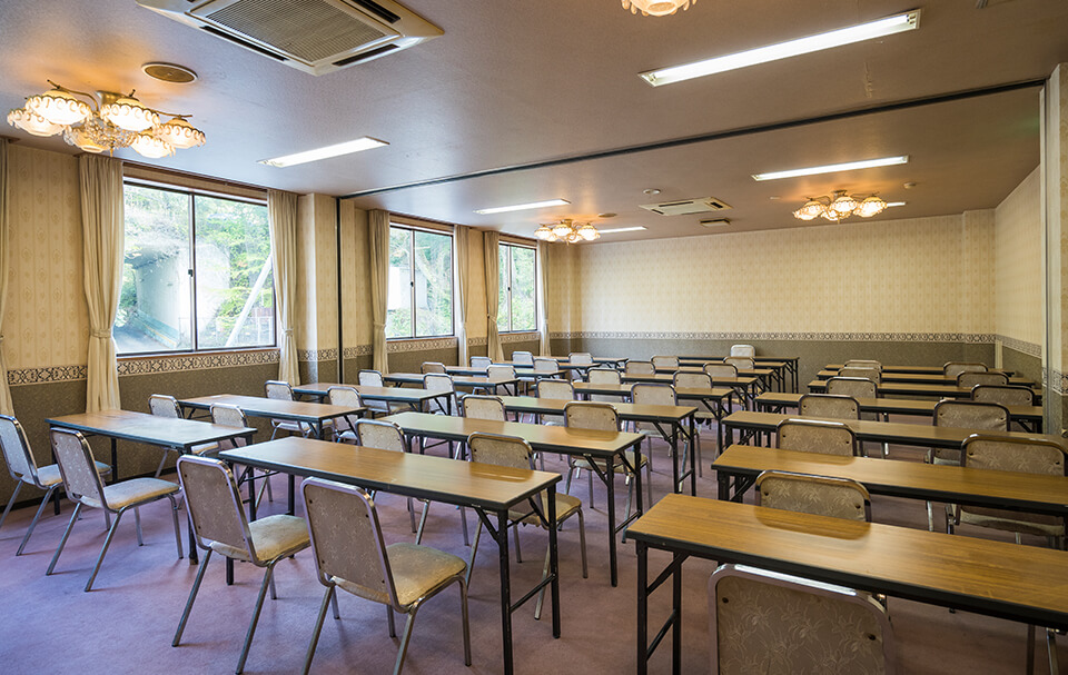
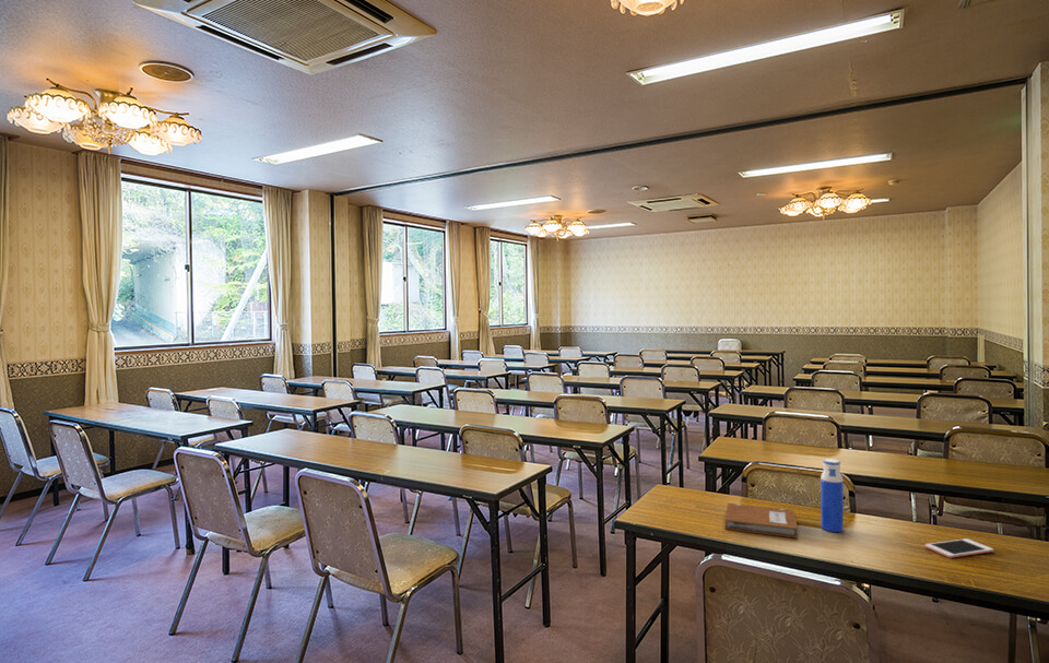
+ cell phone [924,537,994,559]
+ notebook [723,502,799,540]
+ water bottle [820,458,845,533]
